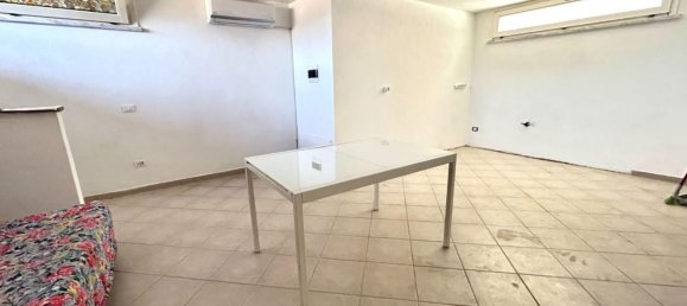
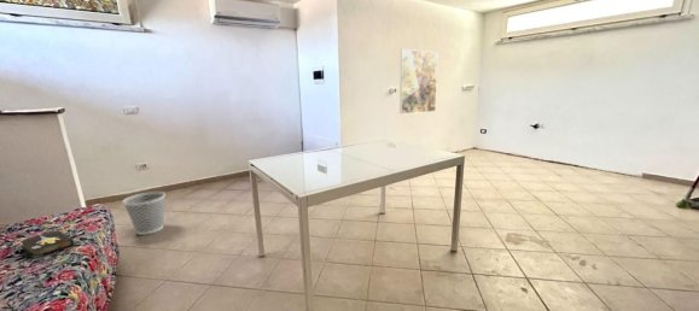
+ wastebasket [122,190,167,236]
+ hardback book [19,229,75,259]
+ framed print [398,48,438,115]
